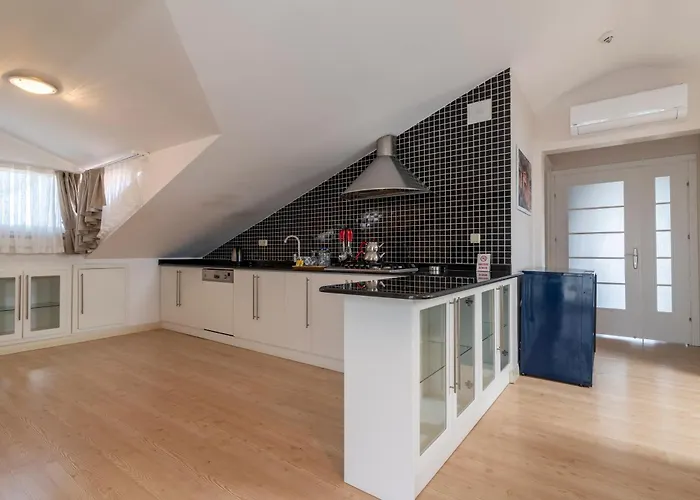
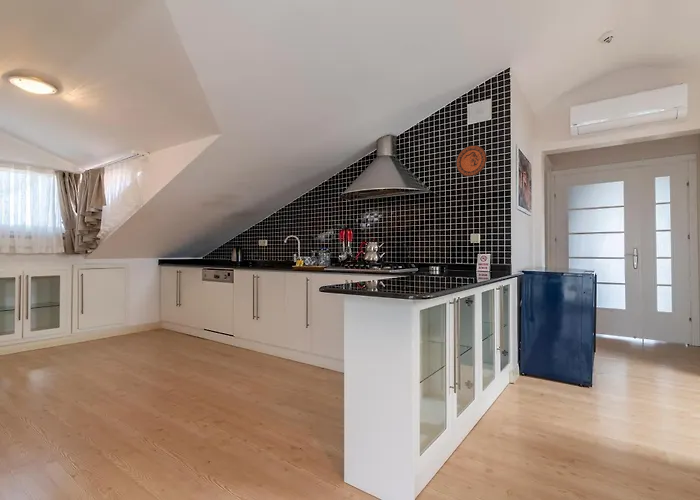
+ decorative plate [455,144,487,177]
